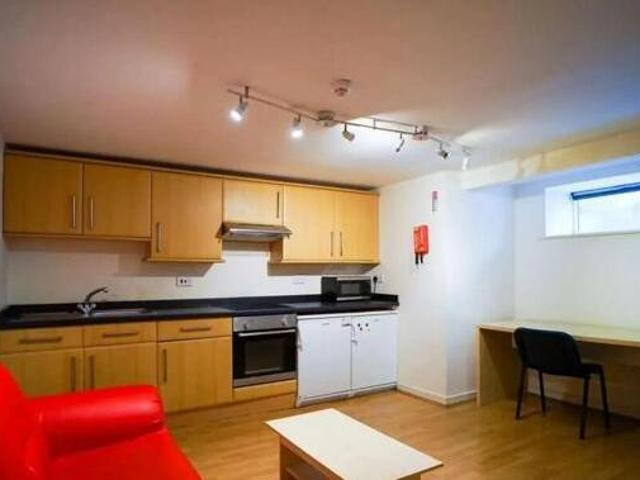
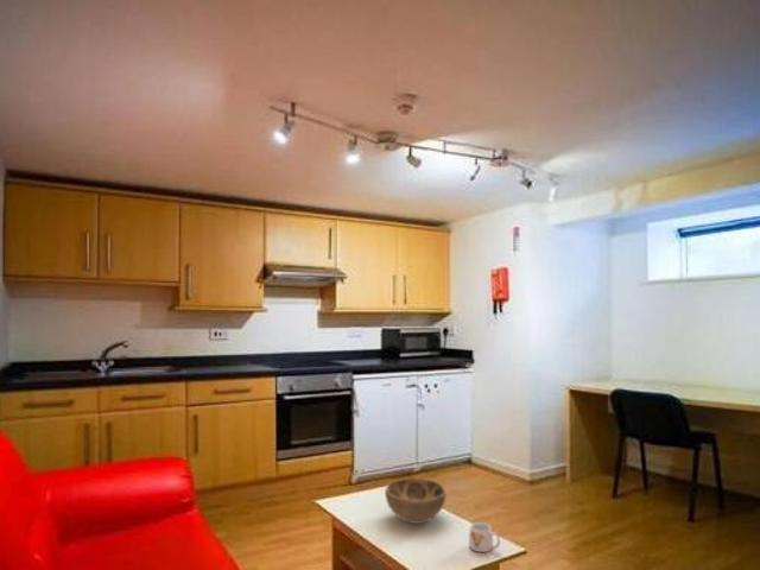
+ mug [468,521,501,553]
+ decorative bowl [384,477,446,525]
